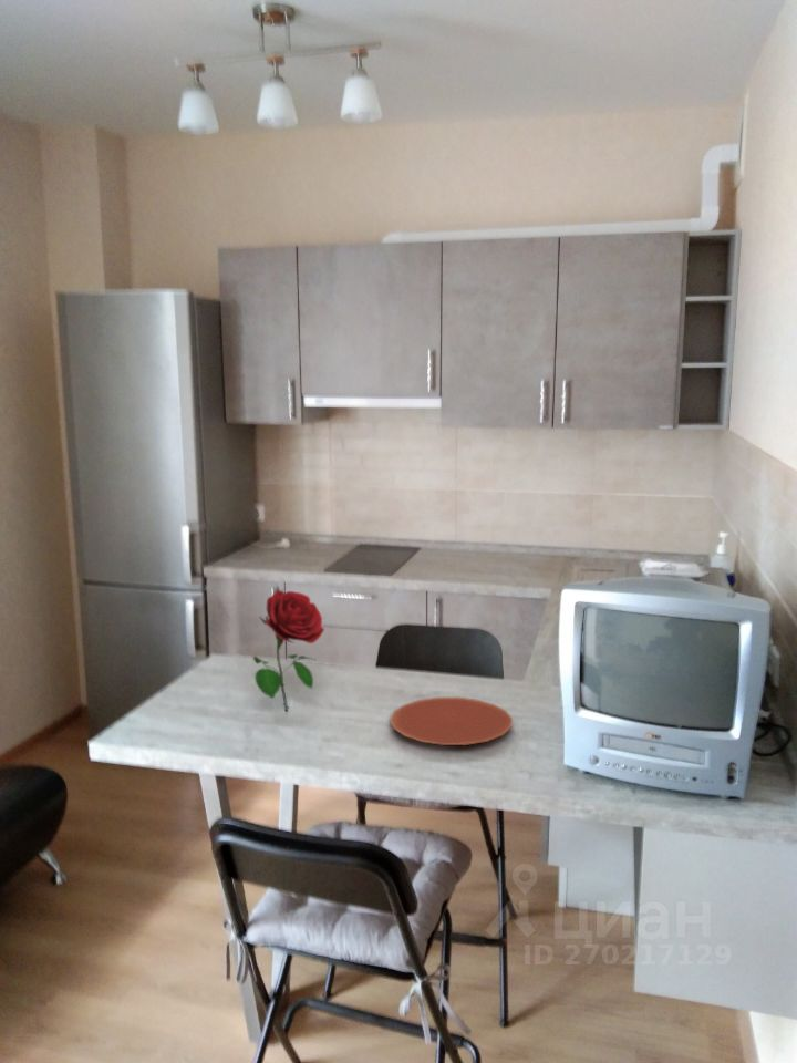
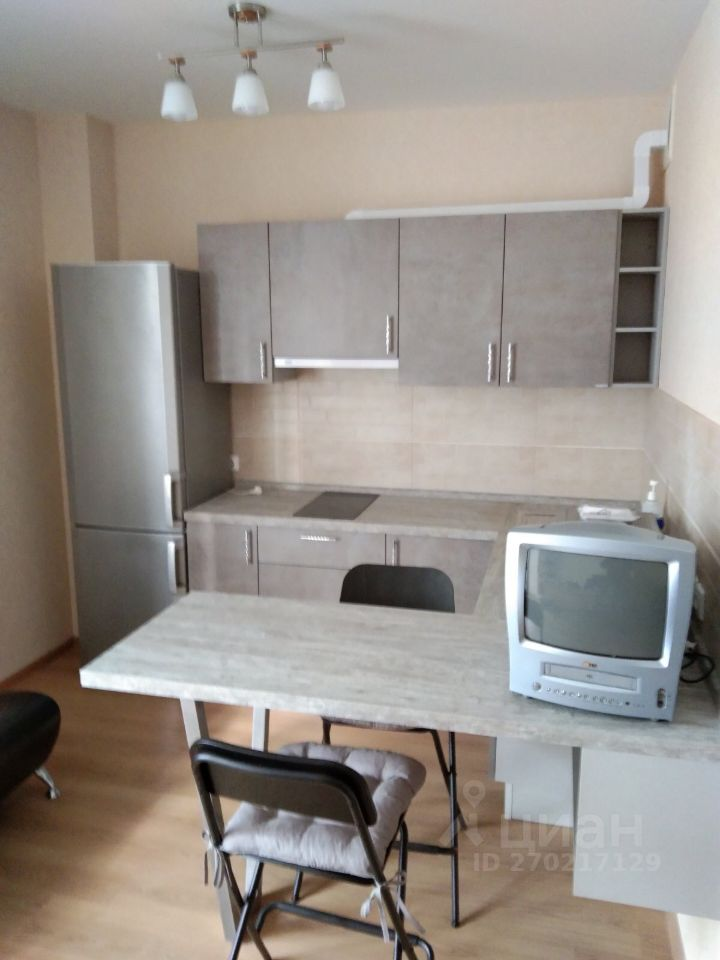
- plate [389,696,514,746]
- flower [252,589,325,713]
